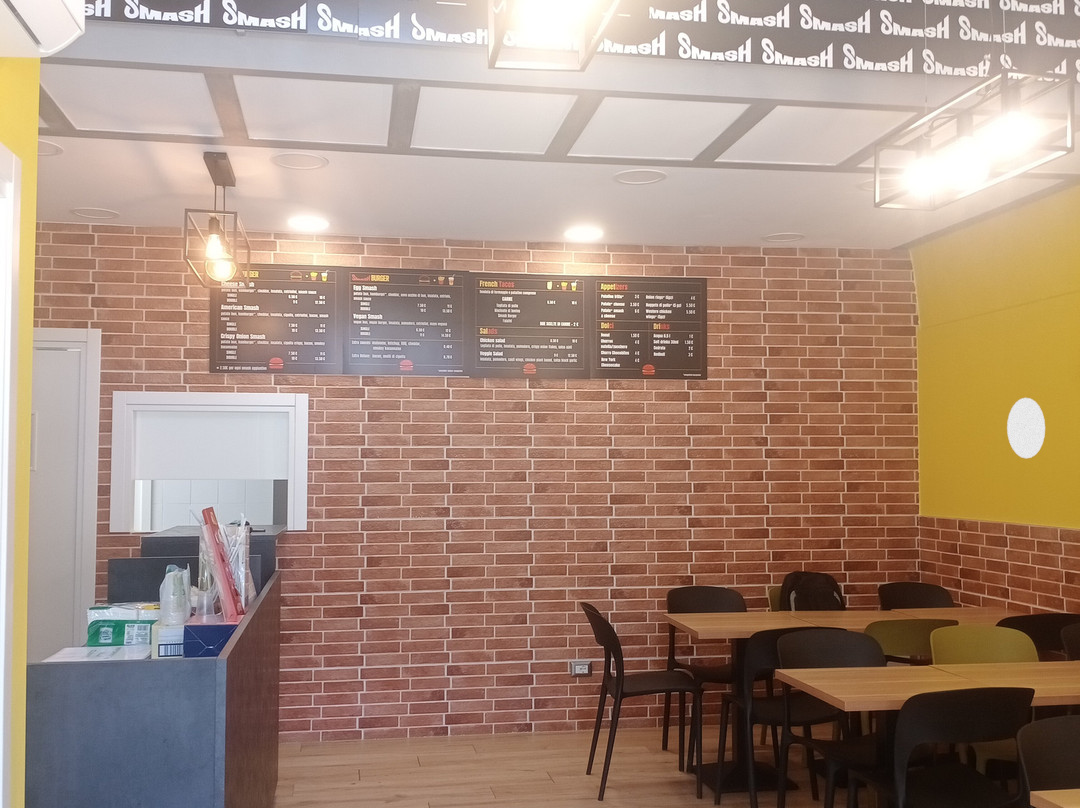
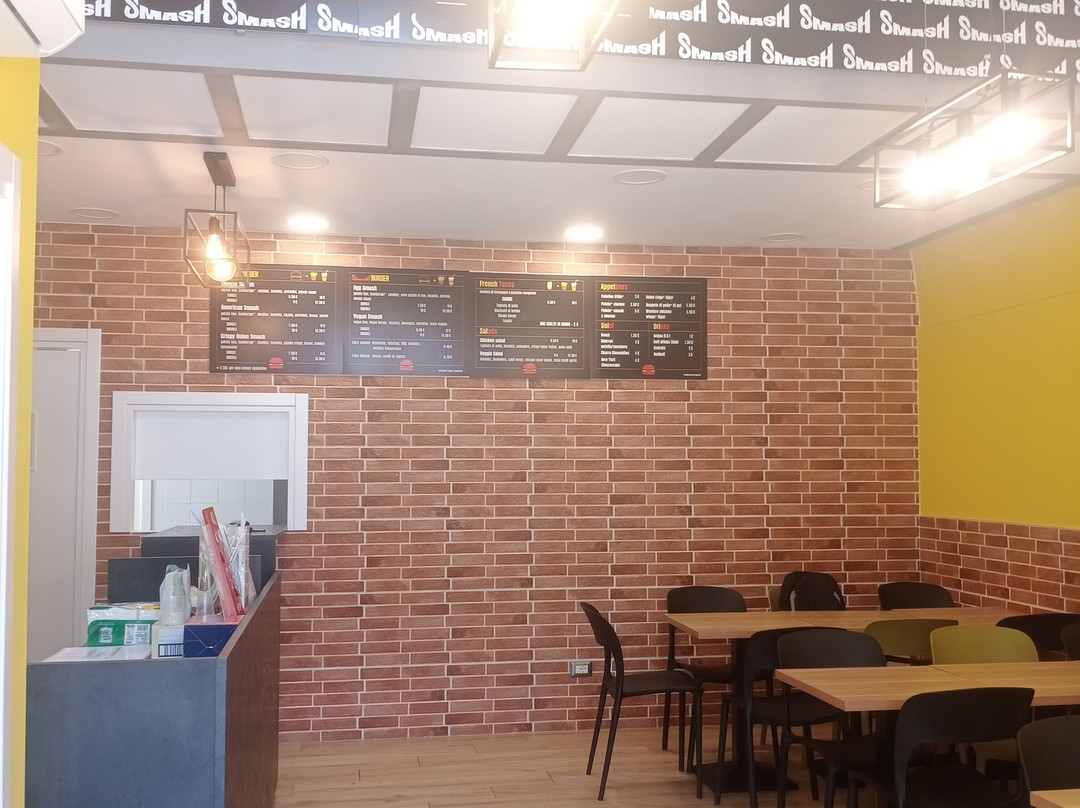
- wall clock [1006,397,1046,459]
